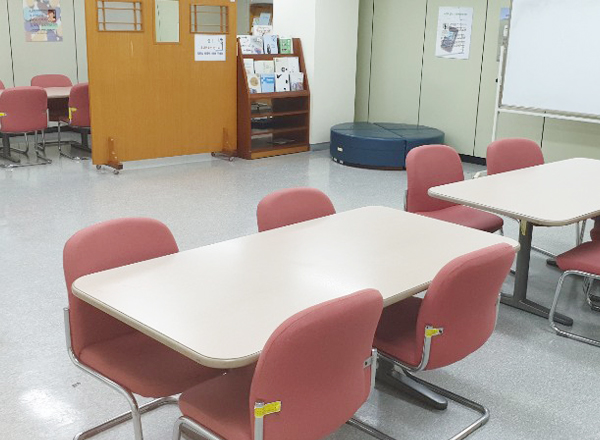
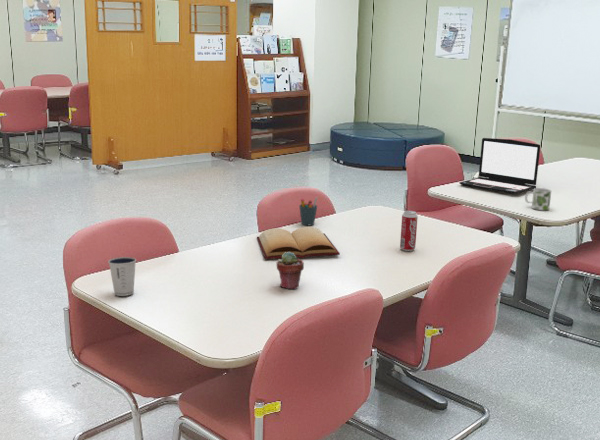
+ beverage can [399,210,419,252]
+ potted succulent [276,252,305,290]
+ laptop [458,137,541,195]
+ dixie cup [107,256,137,297]
+ bible [256,226,341,260]
+ pen holder [298,196,319,226]
+ mug [524,187,552,211]
